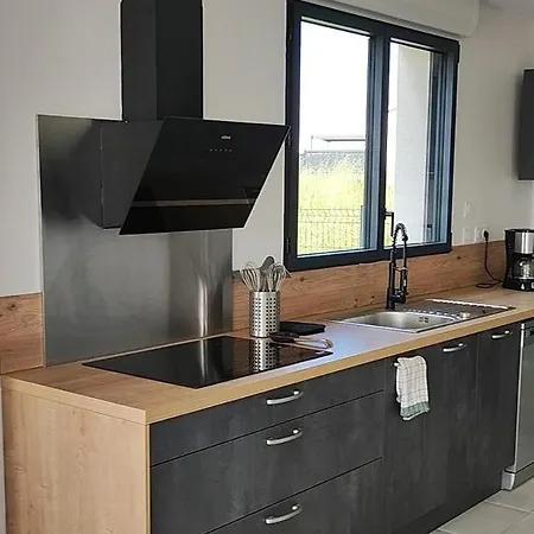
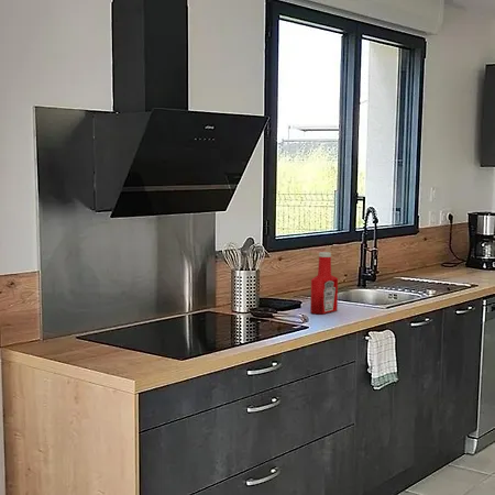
+ soap bottle [309,251,339,315]
